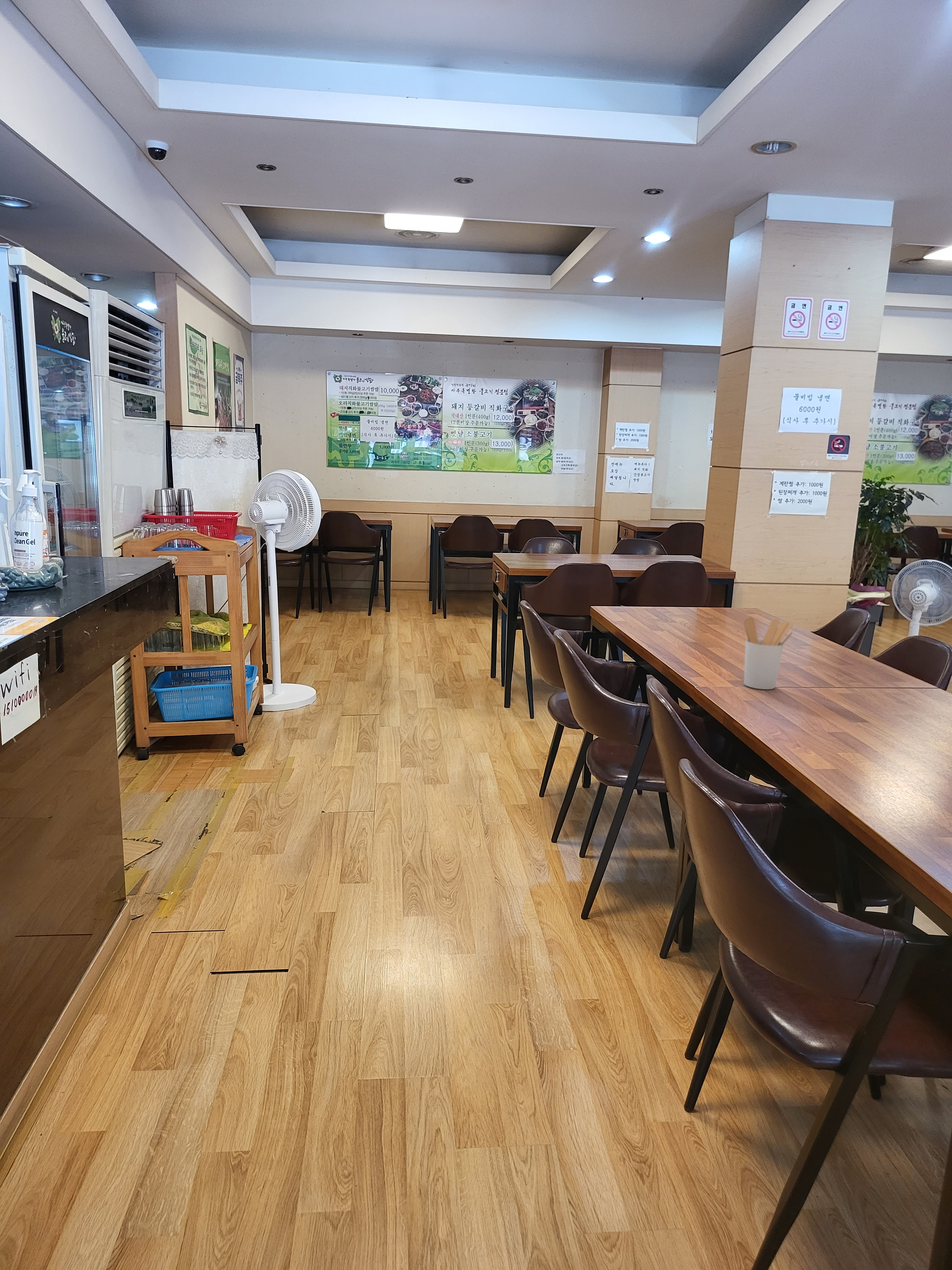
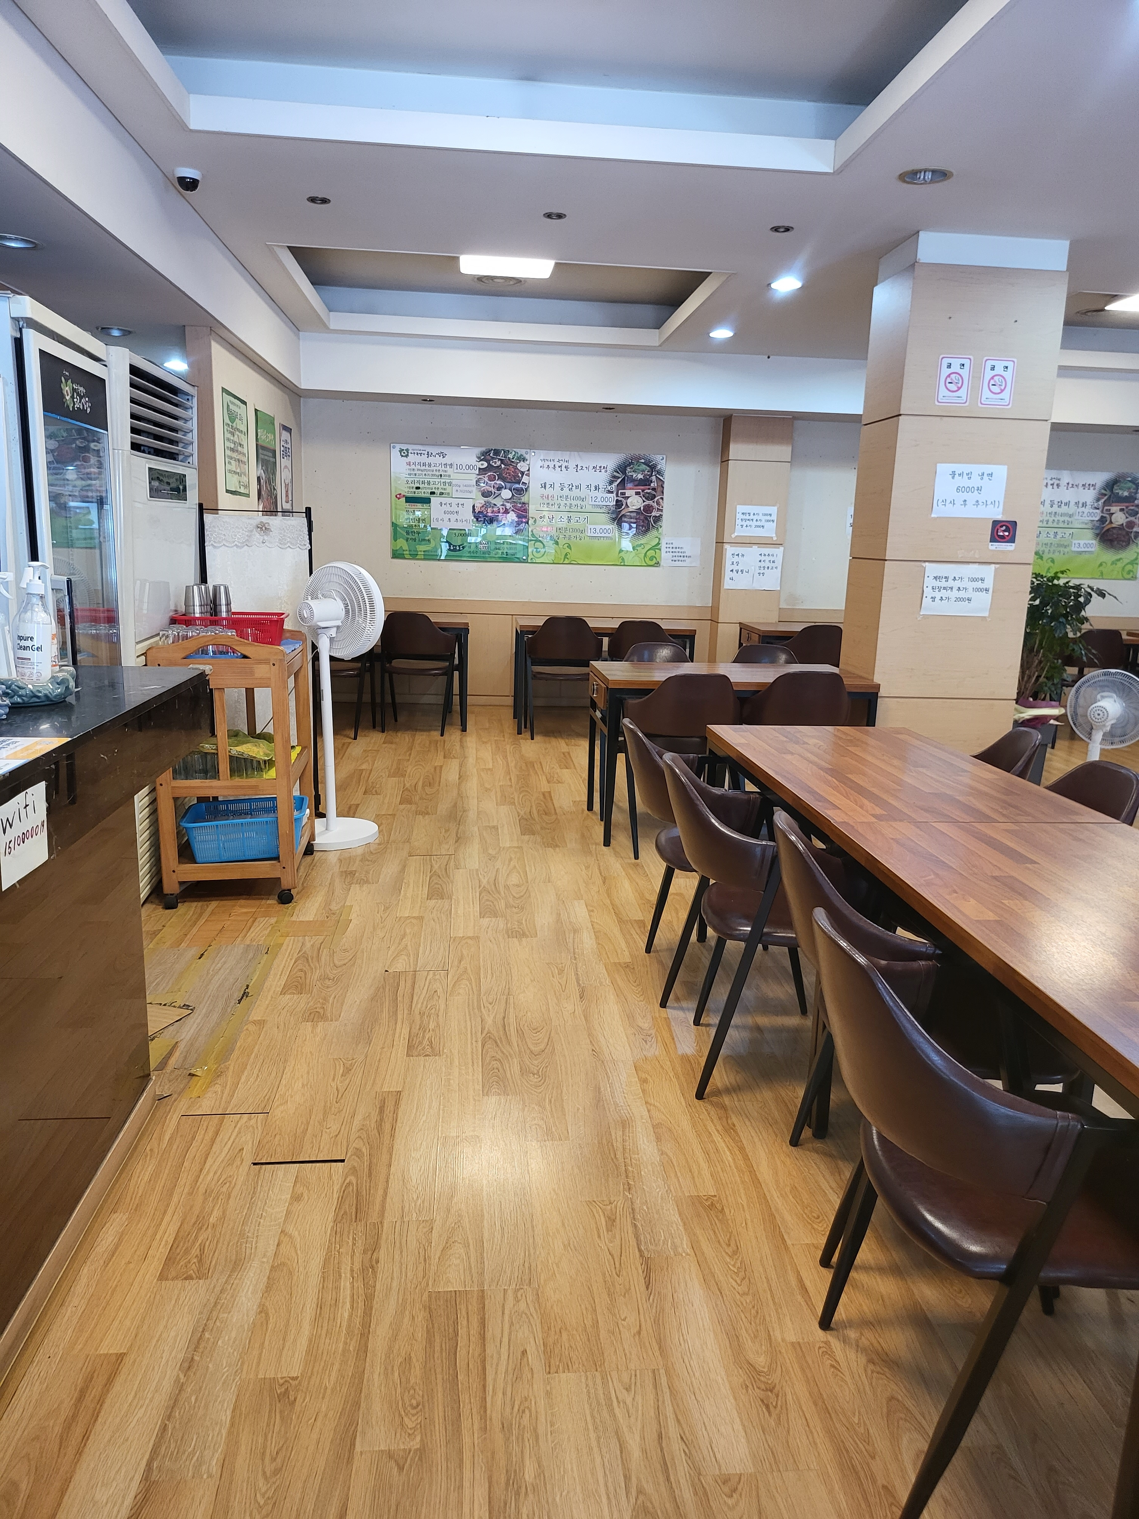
- utensil holder [744,616,794,690]
